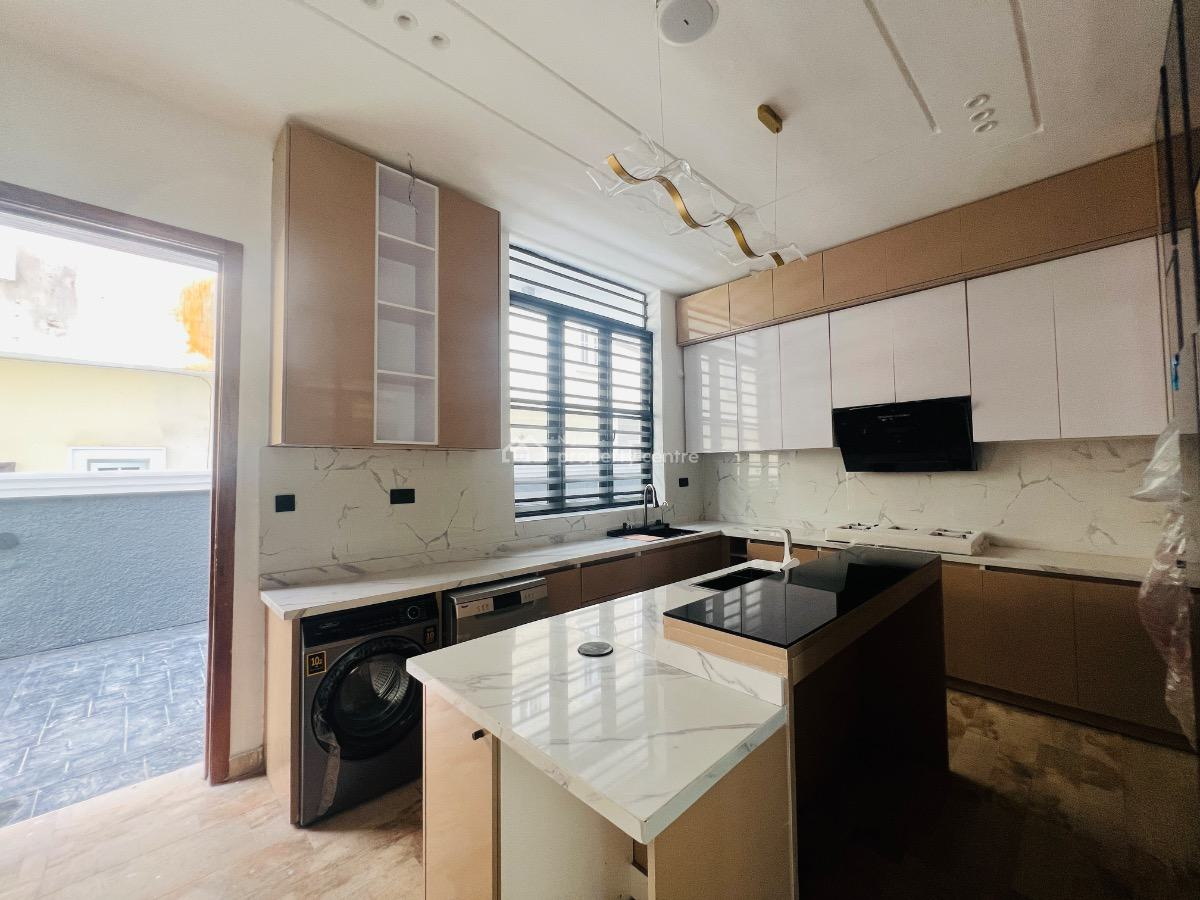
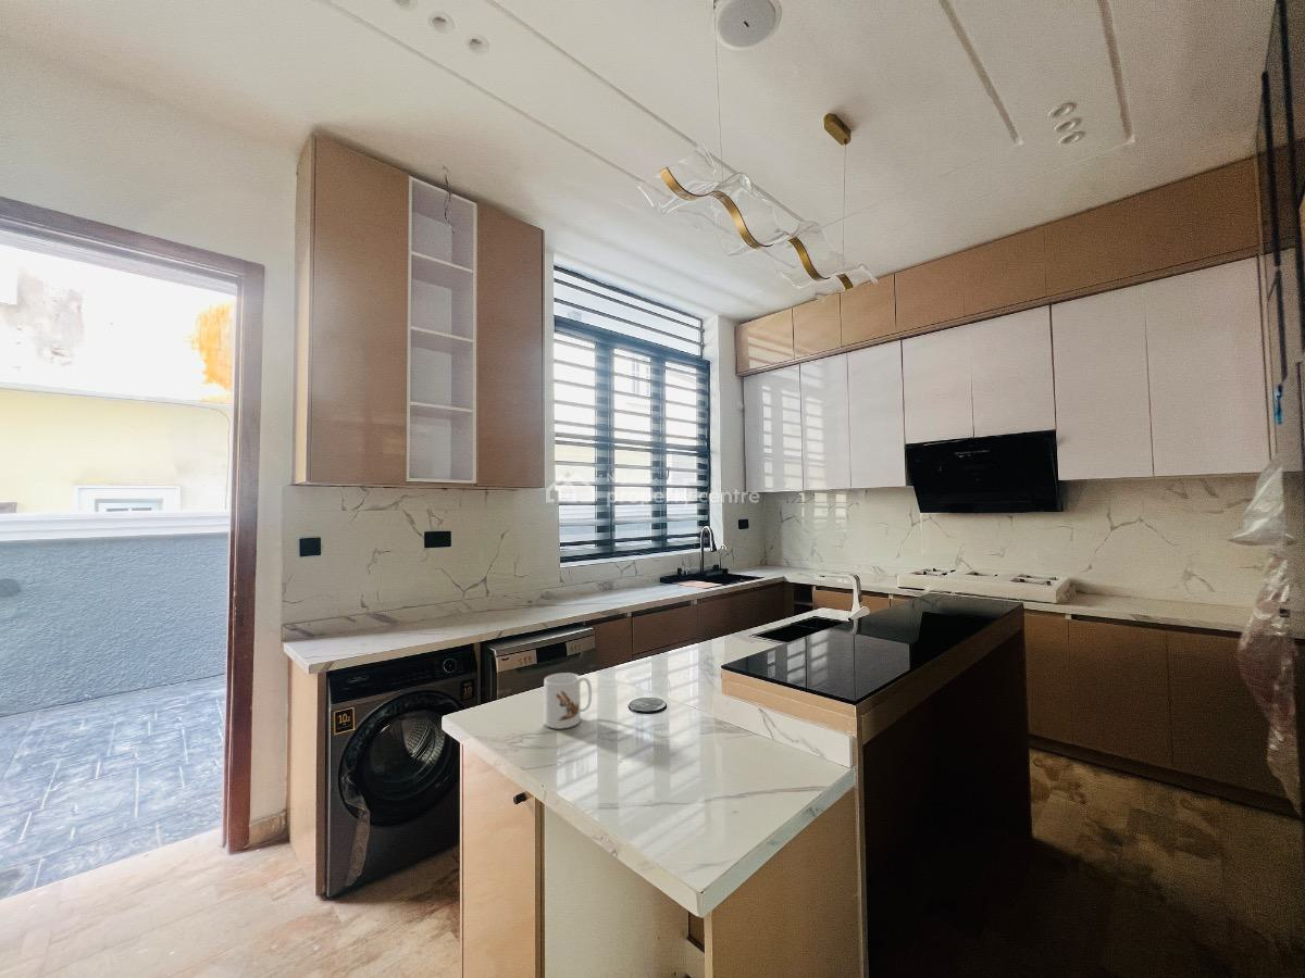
+ mug [543,672,593,729]
